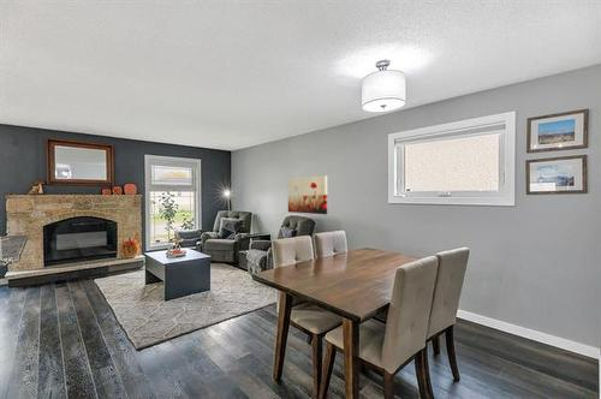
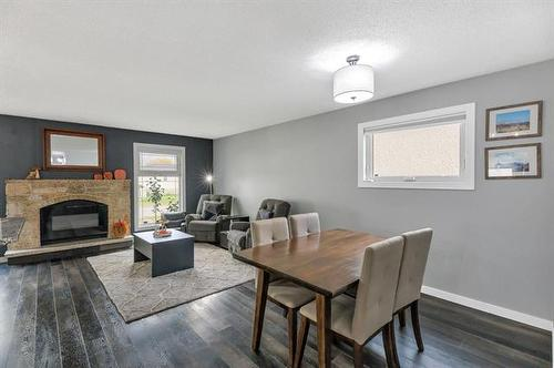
- wall art [287,174,328,215]
